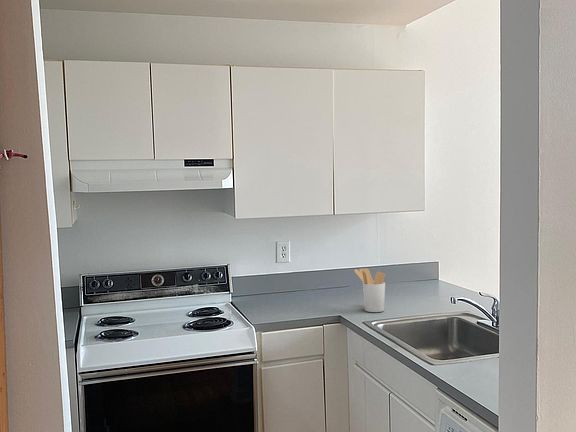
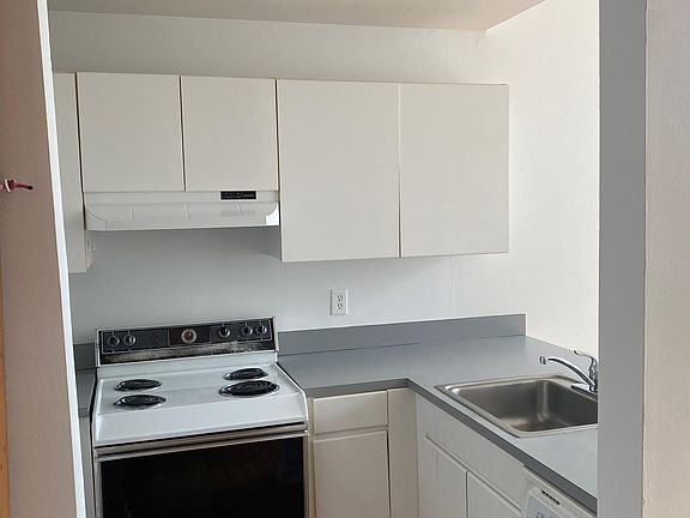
- utensil holder [353,267,386,313]
